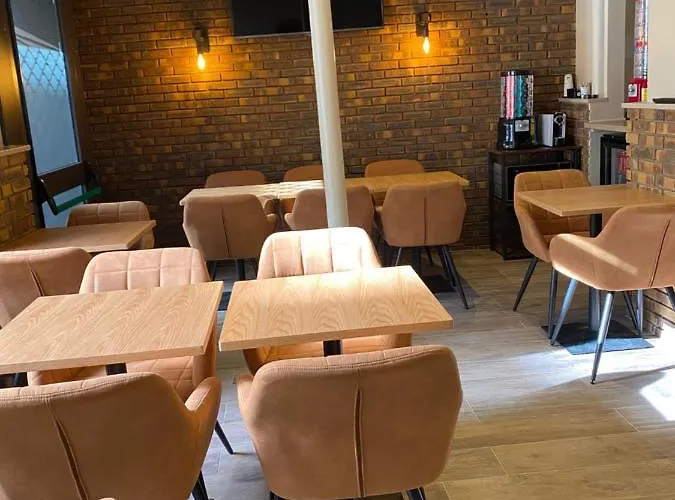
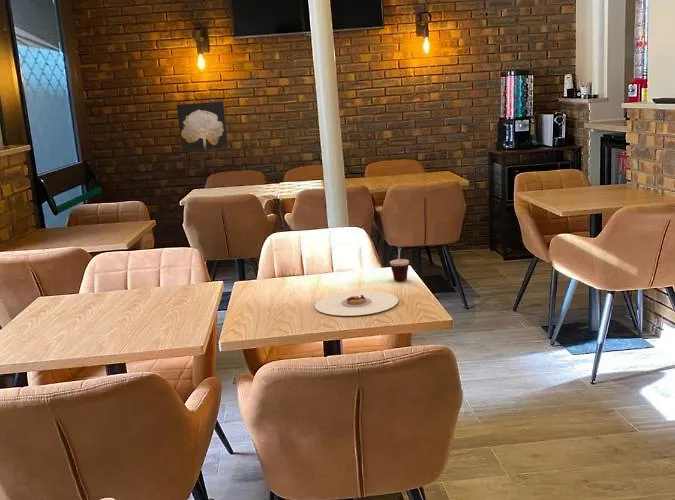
+ cup [389,242,410,282]
+ wall art [176,100,229,152]
+ plate [314,290,399,317]
